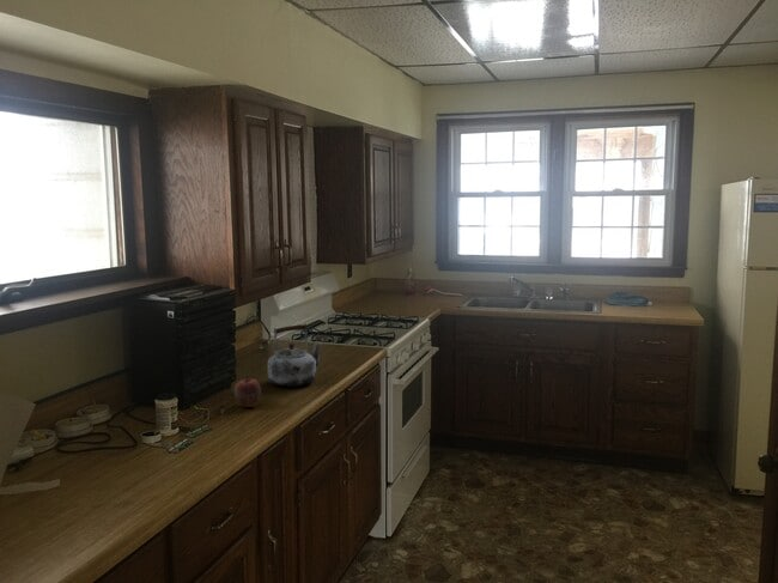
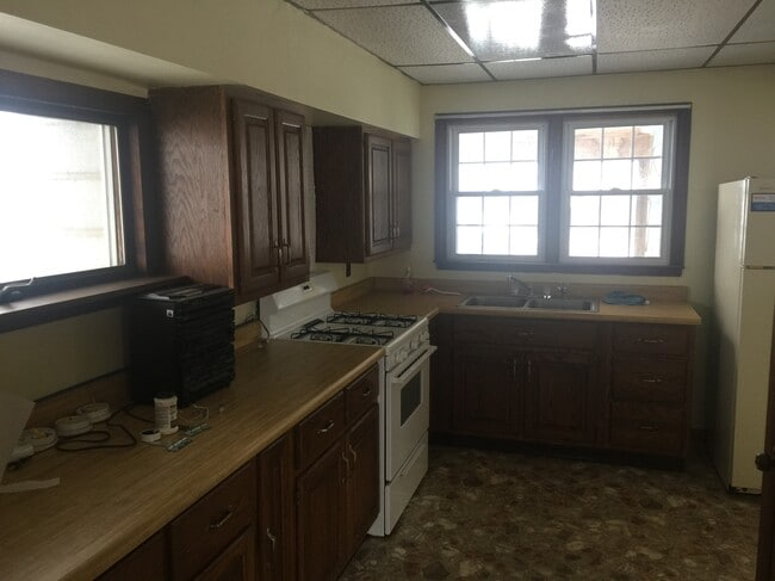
- kettle [266,322,322,388]
- apple [233,376,262,408]
